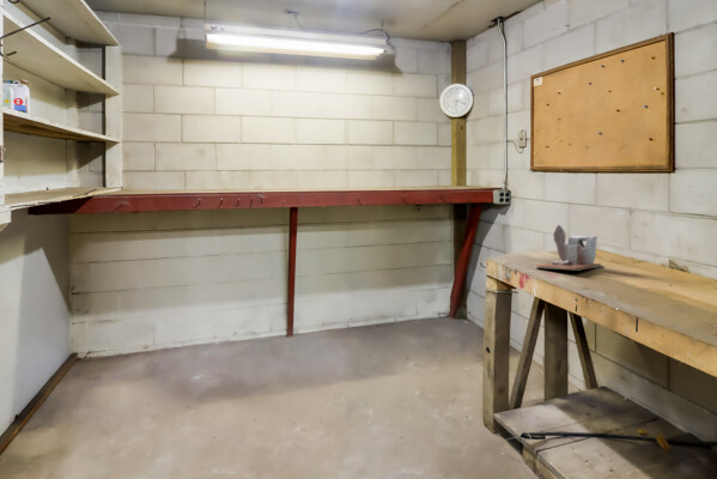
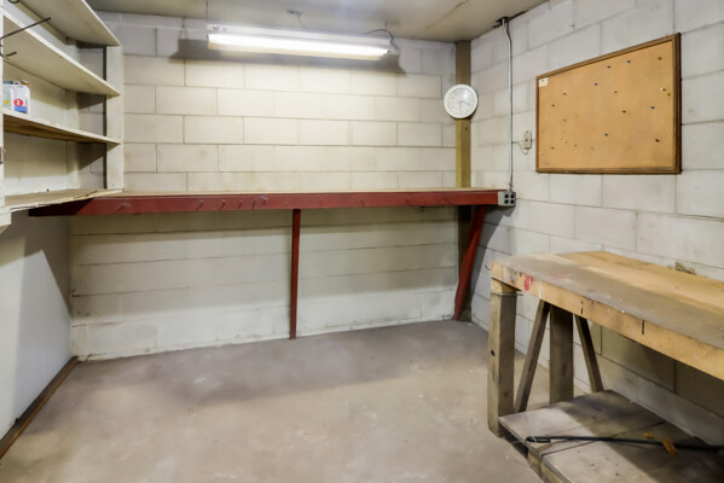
- desk organizer [534,224,604,271]
